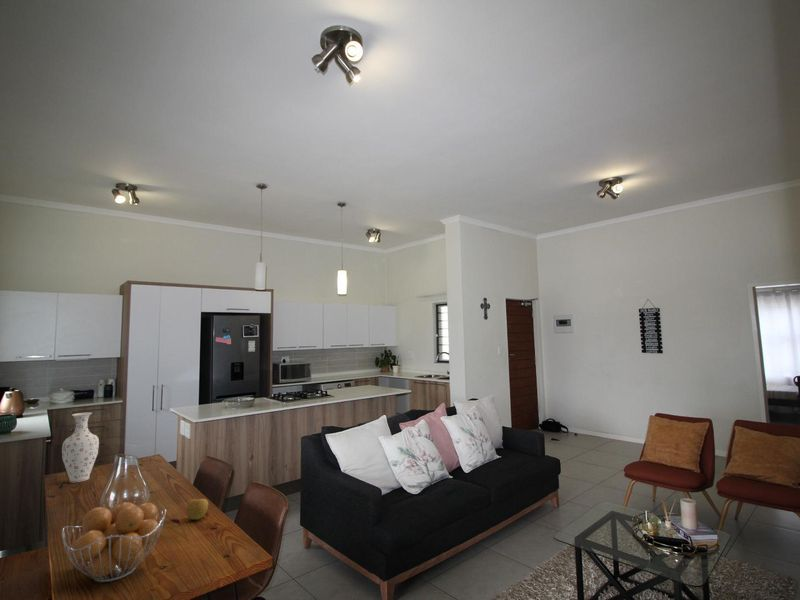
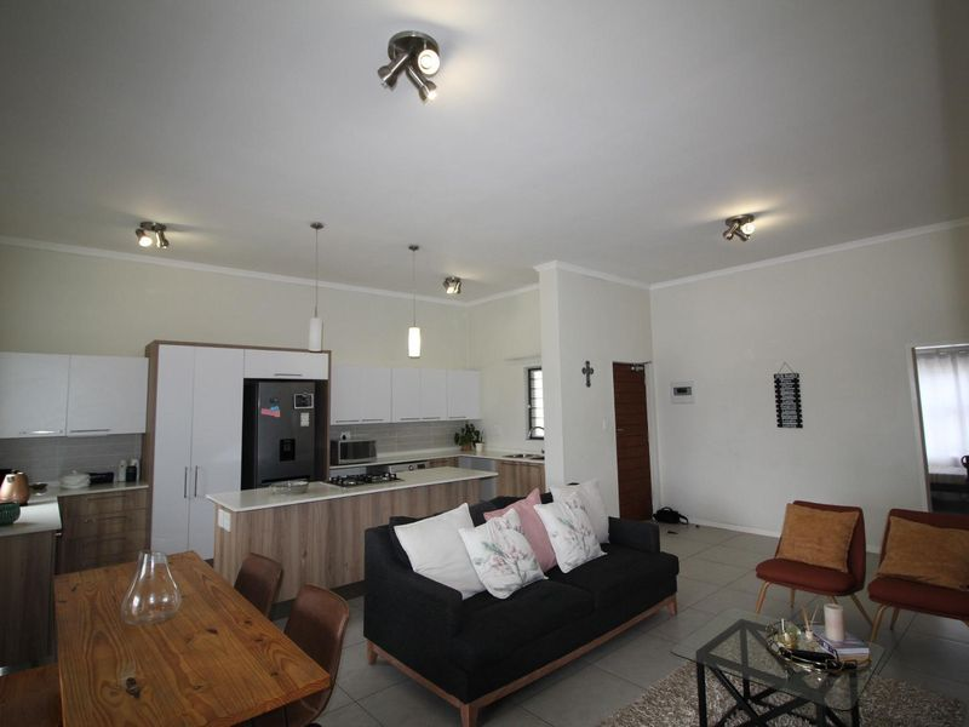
- vase [61,412,100,484]
- fruit basket [61,501,167,583]
- apple [186,498,209,521]
